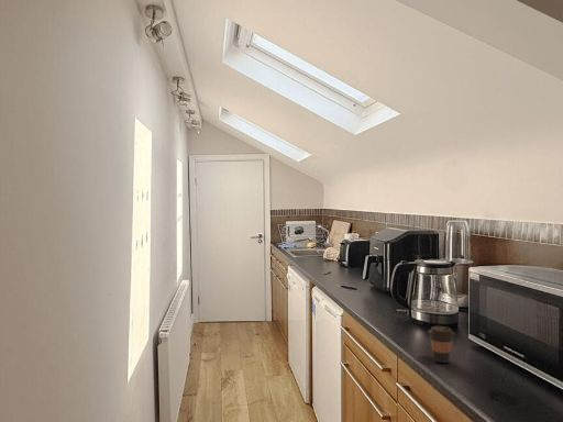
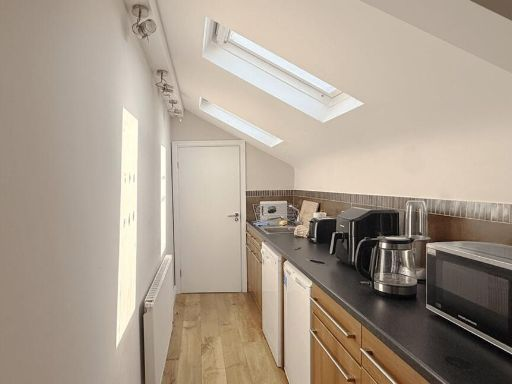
- coffee cup [427,325,455,364]
